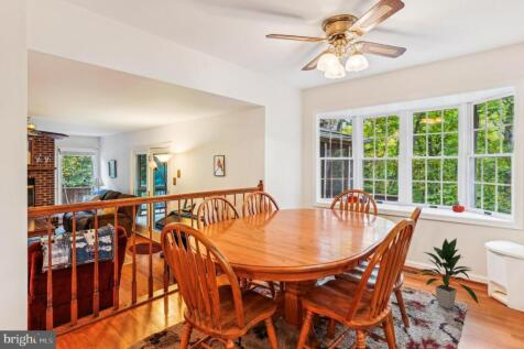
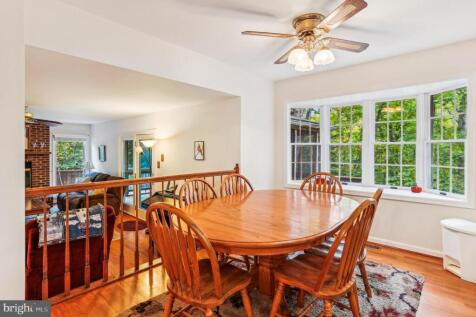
- indoor plant [418,237,480,309]
